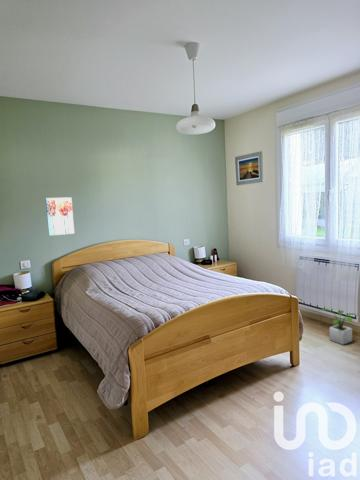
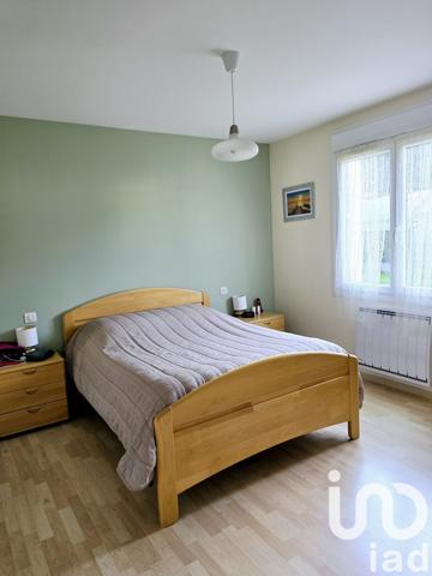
- wall art [44,196,75,237]
- potted plant [317,307,359,346]
